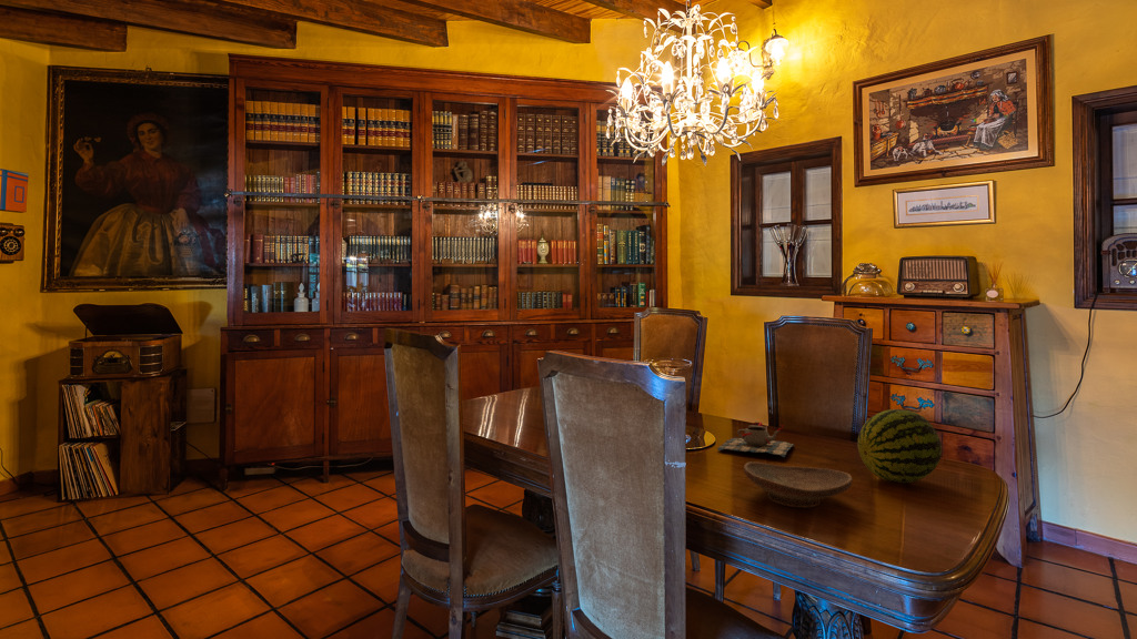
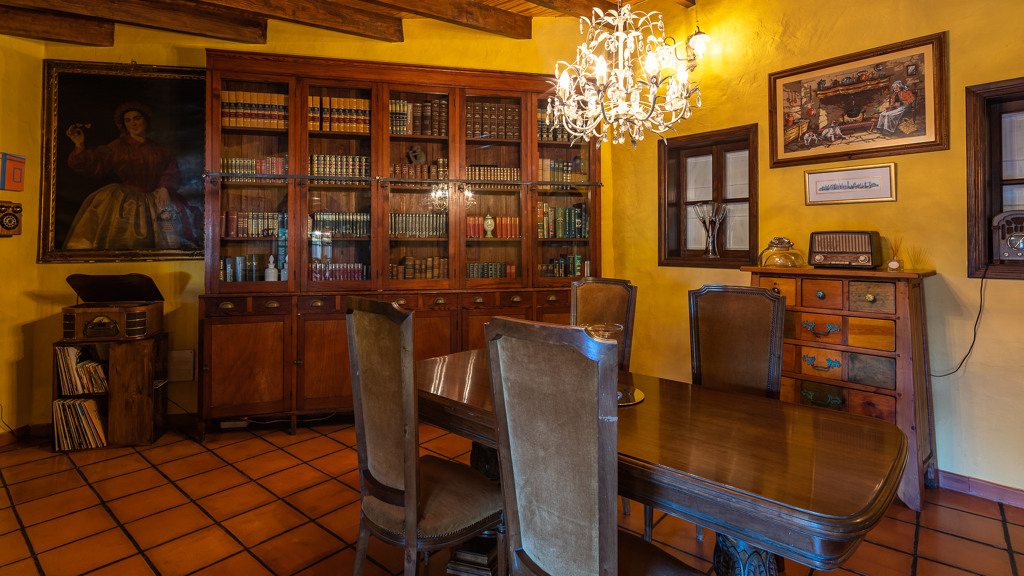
- fruit [856,408,943,484]
- teapot [716,420,795,458]
- decorative bowl [743,462,854,508]
